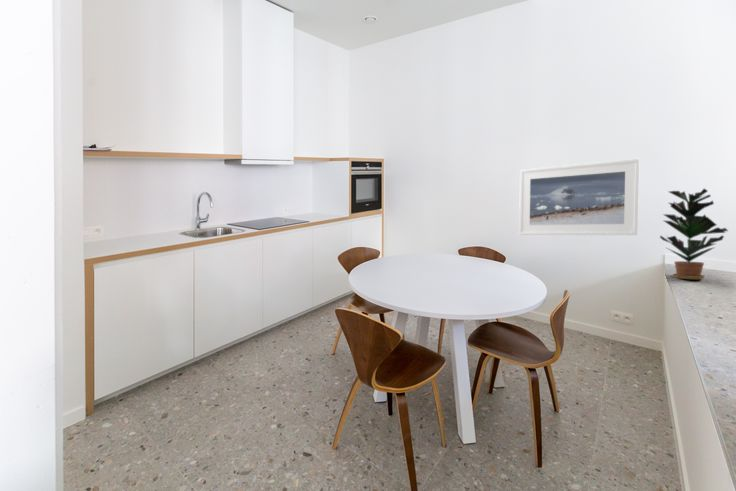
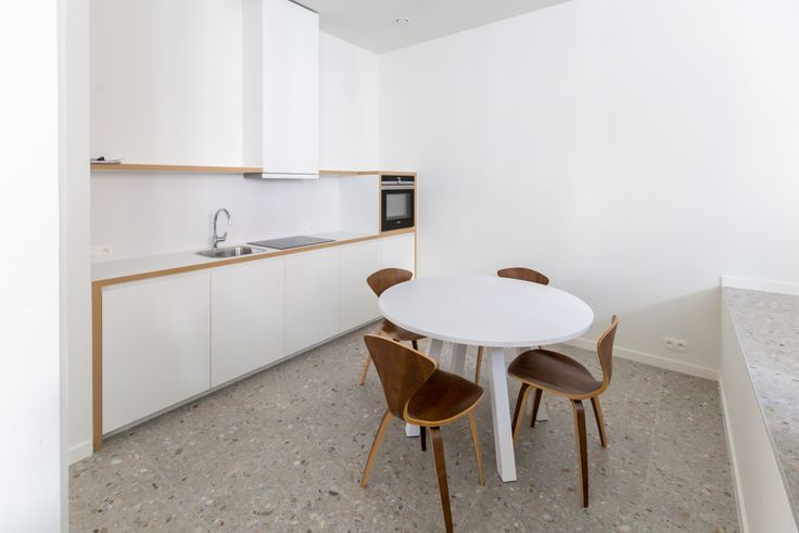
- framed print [518,158,640,236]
- potted plant [659,188,729,280]
